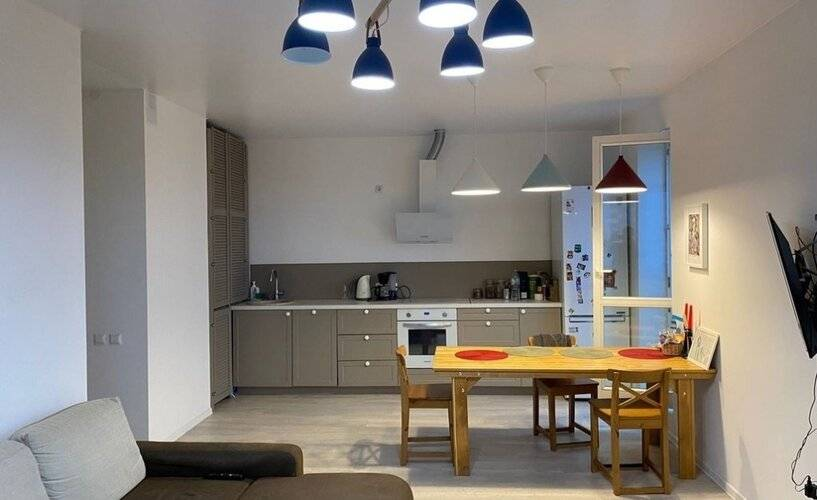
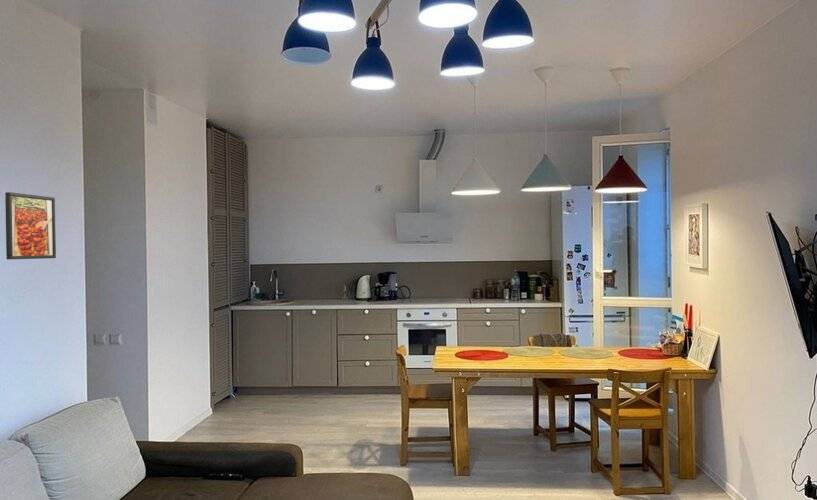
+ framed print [4,191,57,260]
